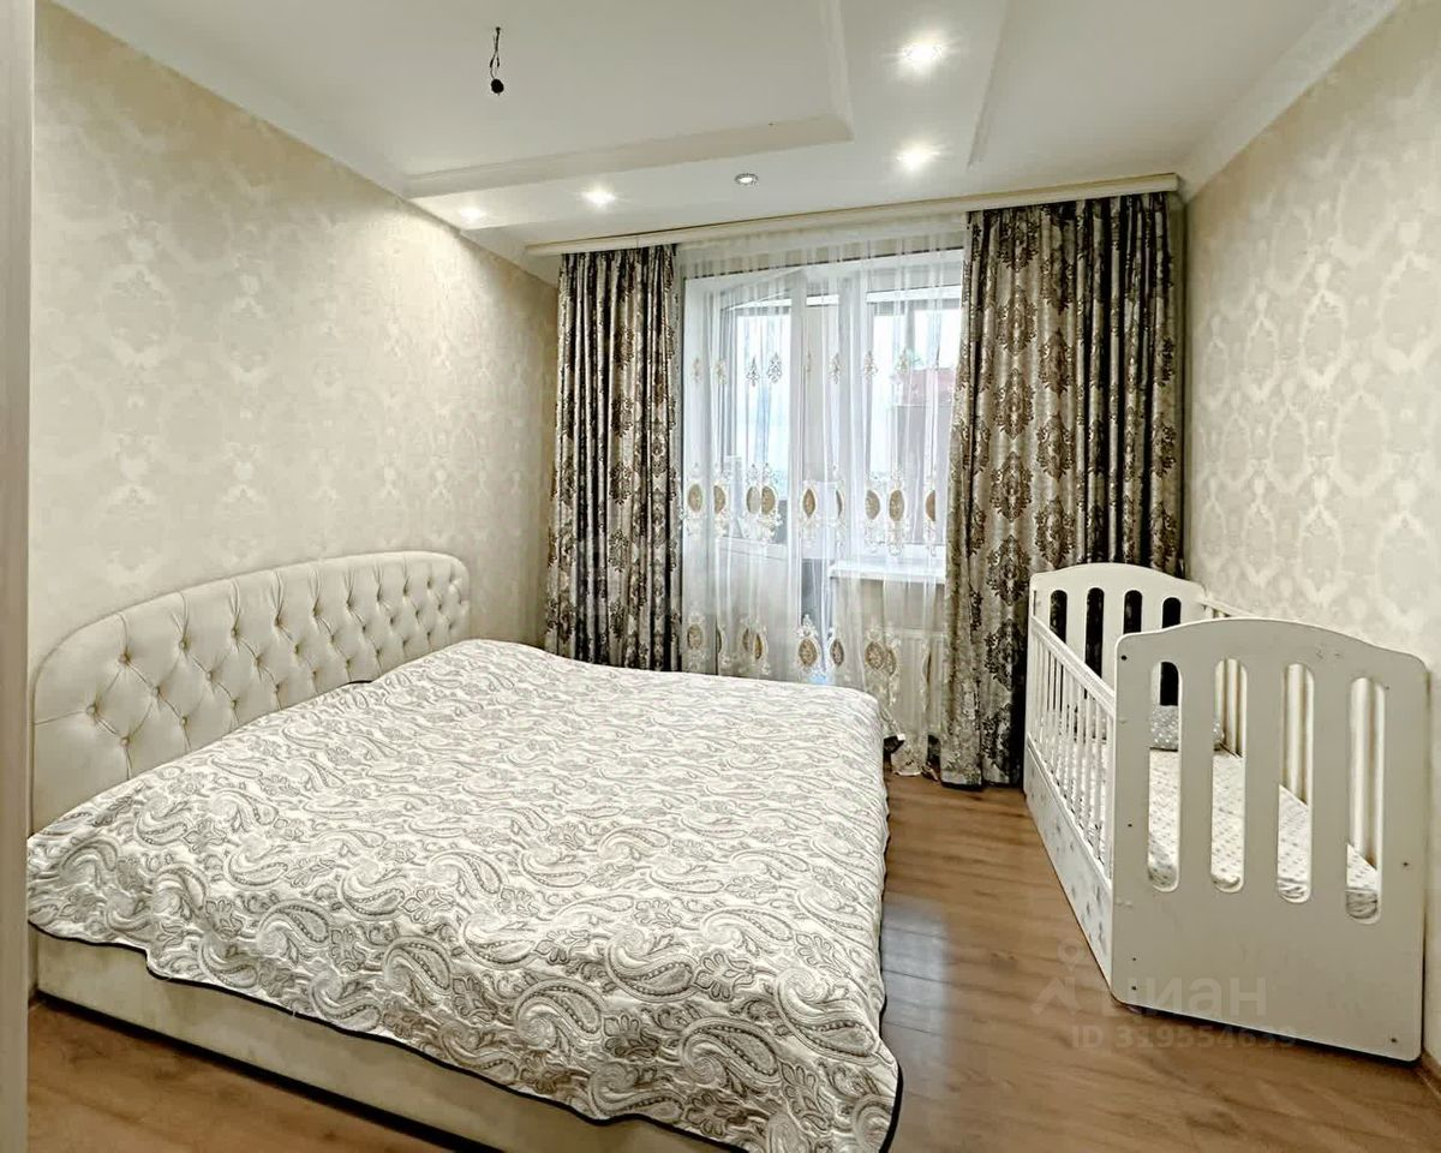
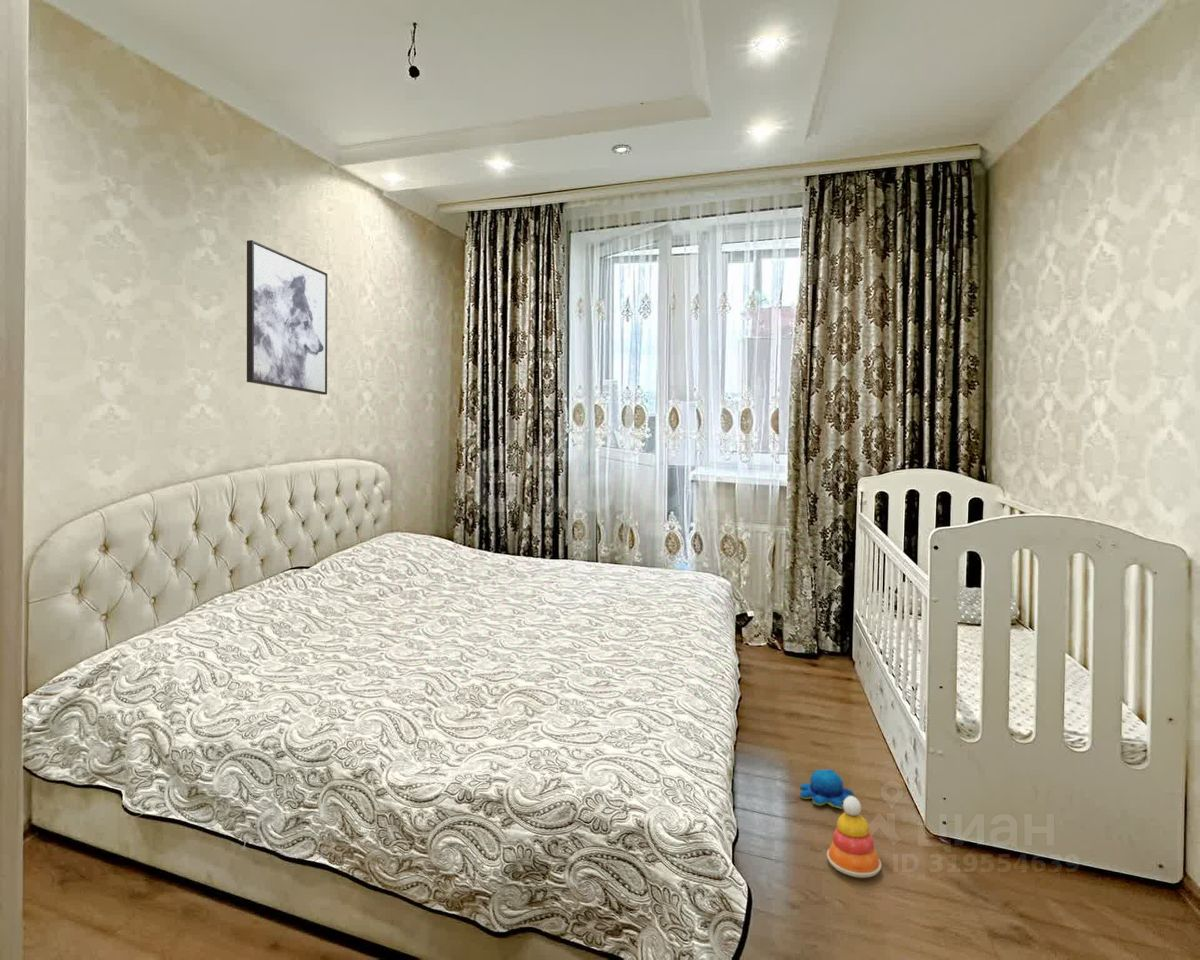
+ stacking toy [826,796,882,879]
+ plush toy [799,768,855,809]
+ wall art [246,239,328,396]
